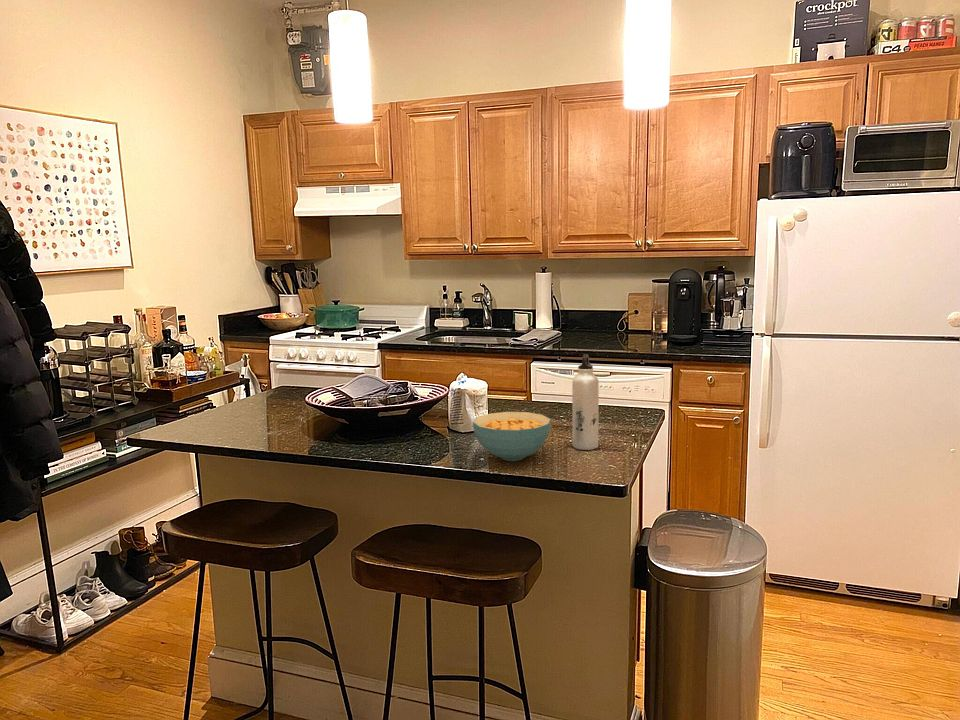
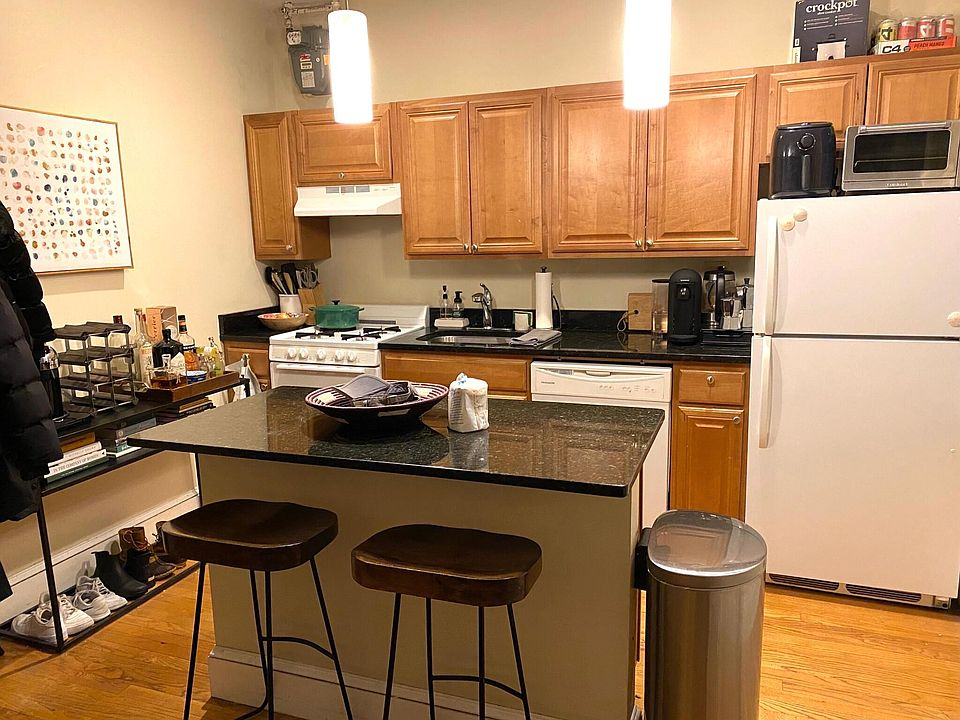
- water bottle [571,353,600,451]
- cereal bowl [472,411,552,462]
